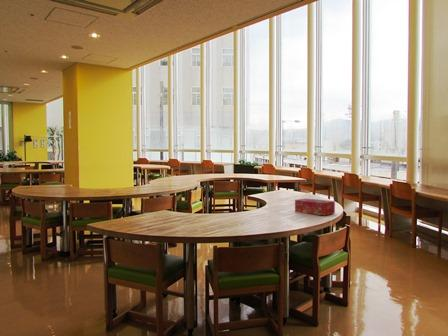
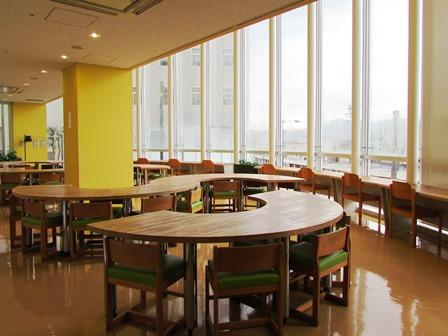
- tissue box [294,197,336,216]
